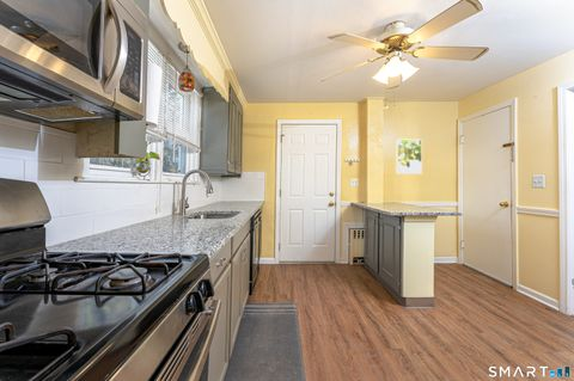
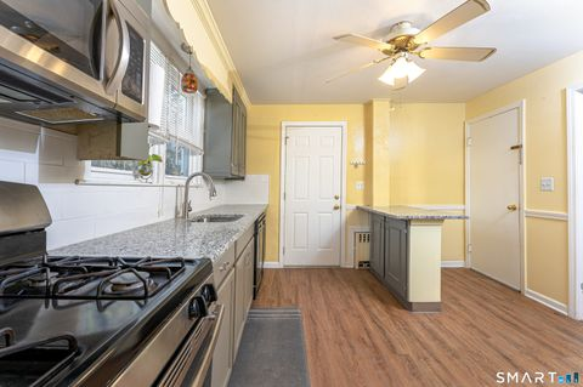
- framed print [396,137,423,176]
